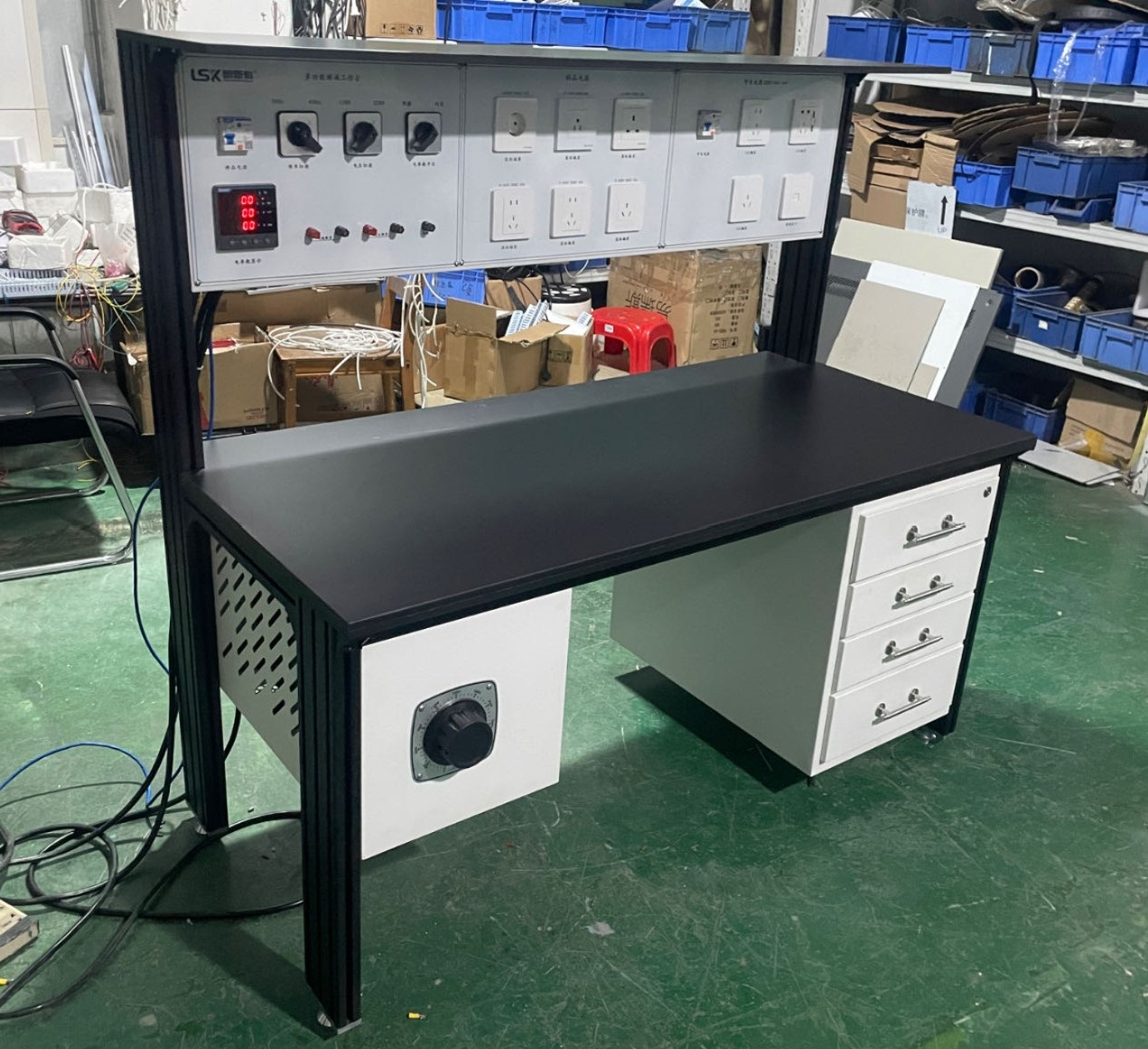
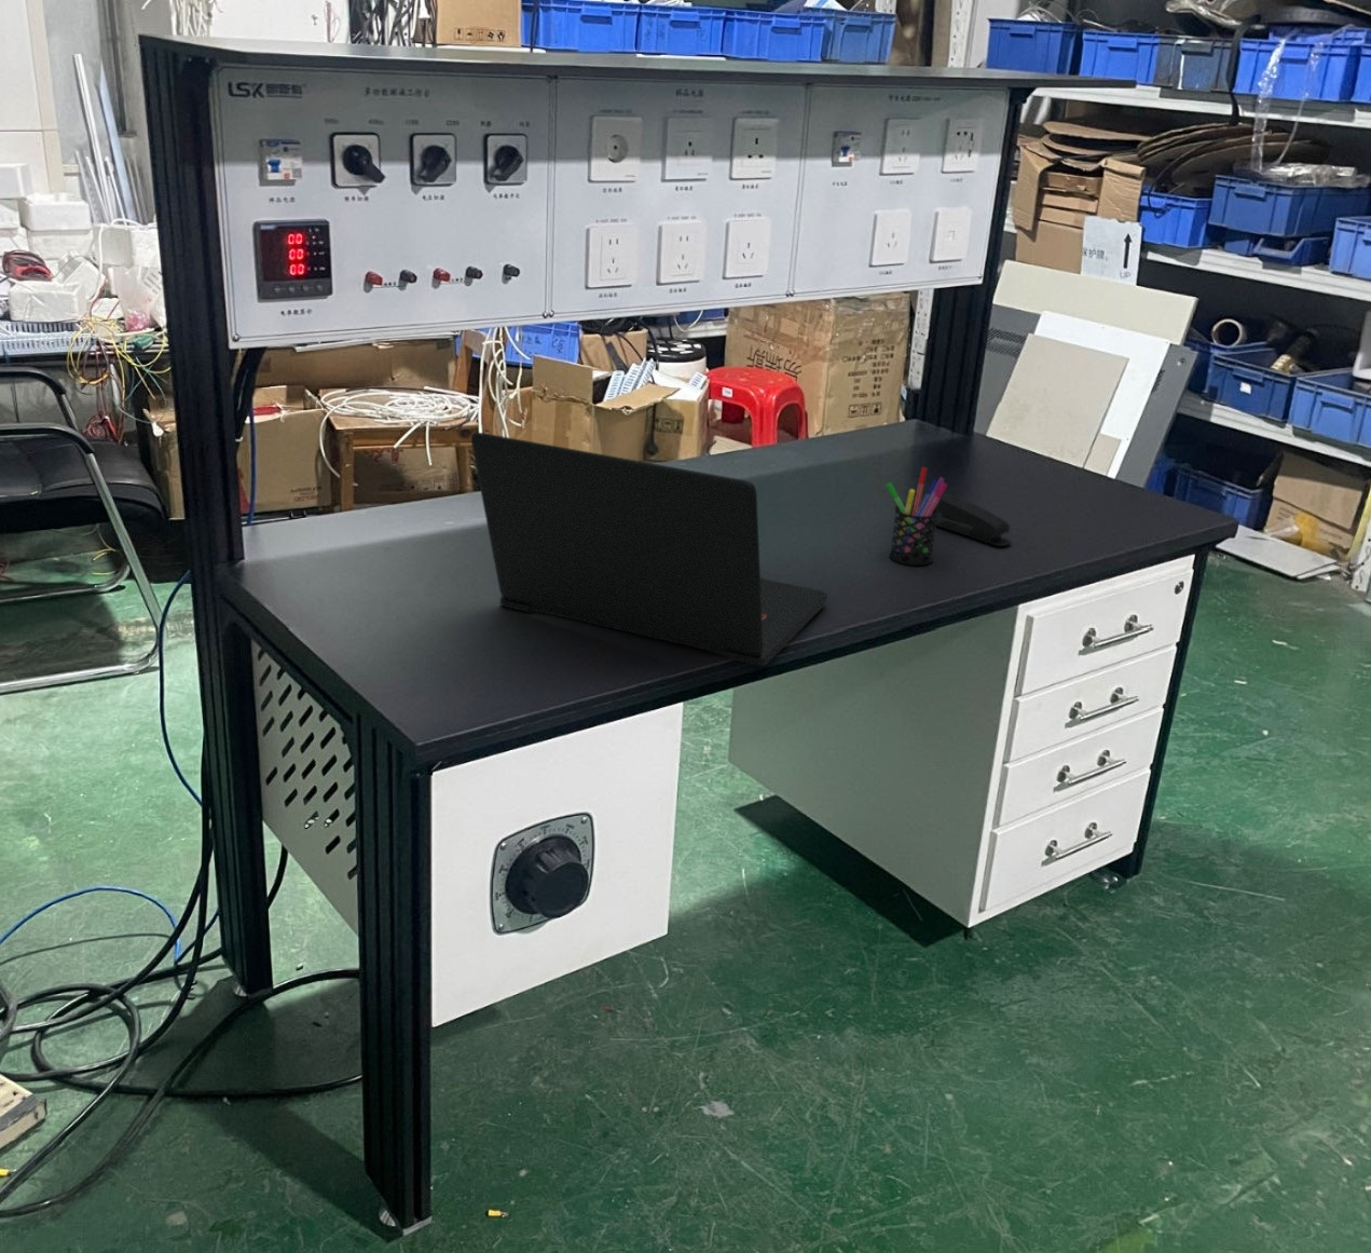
+ laptop [471,431,829,667]
+ stapler [934,493,1012,547]
+ pen holder [886,466,948,566]
